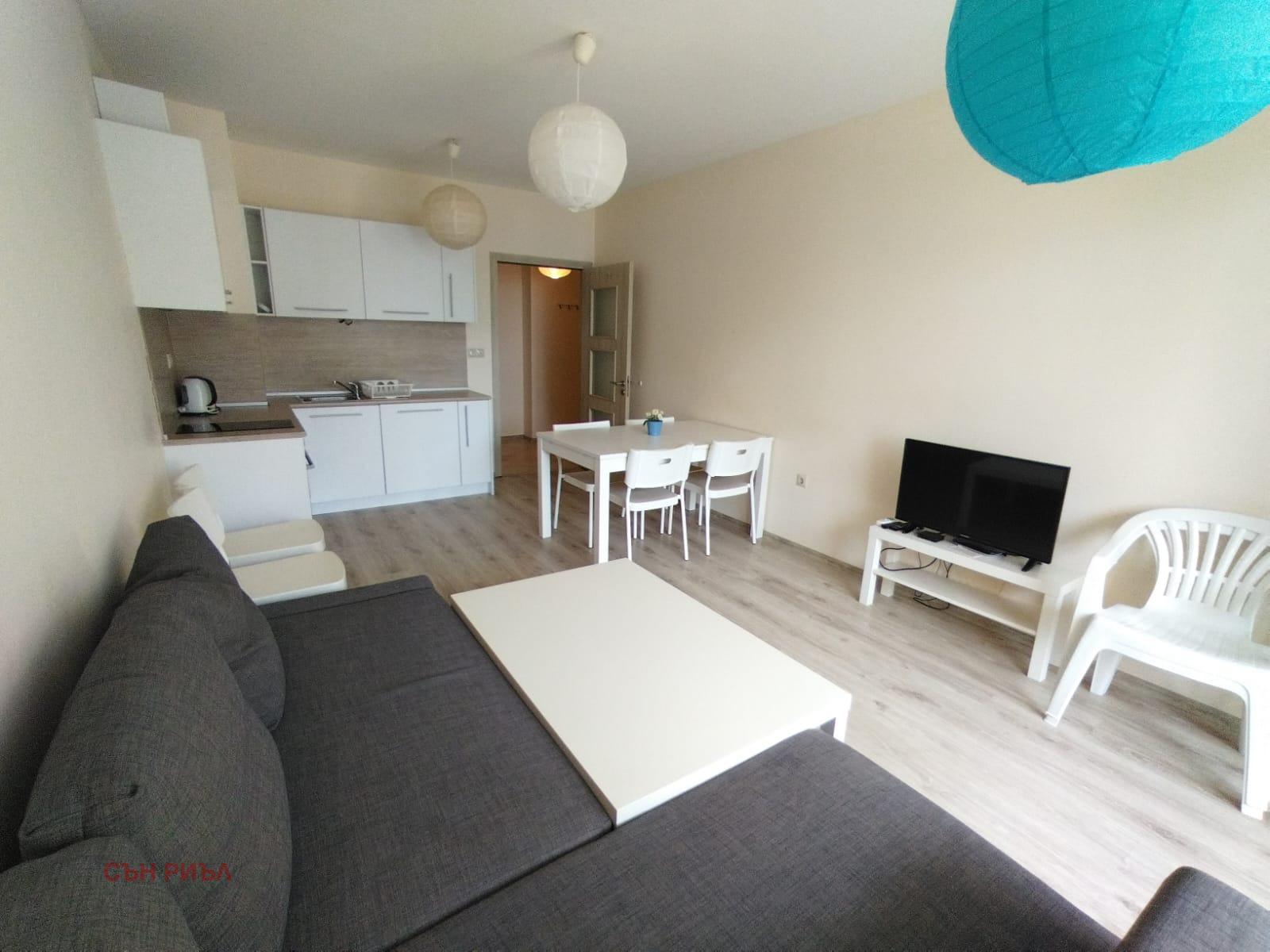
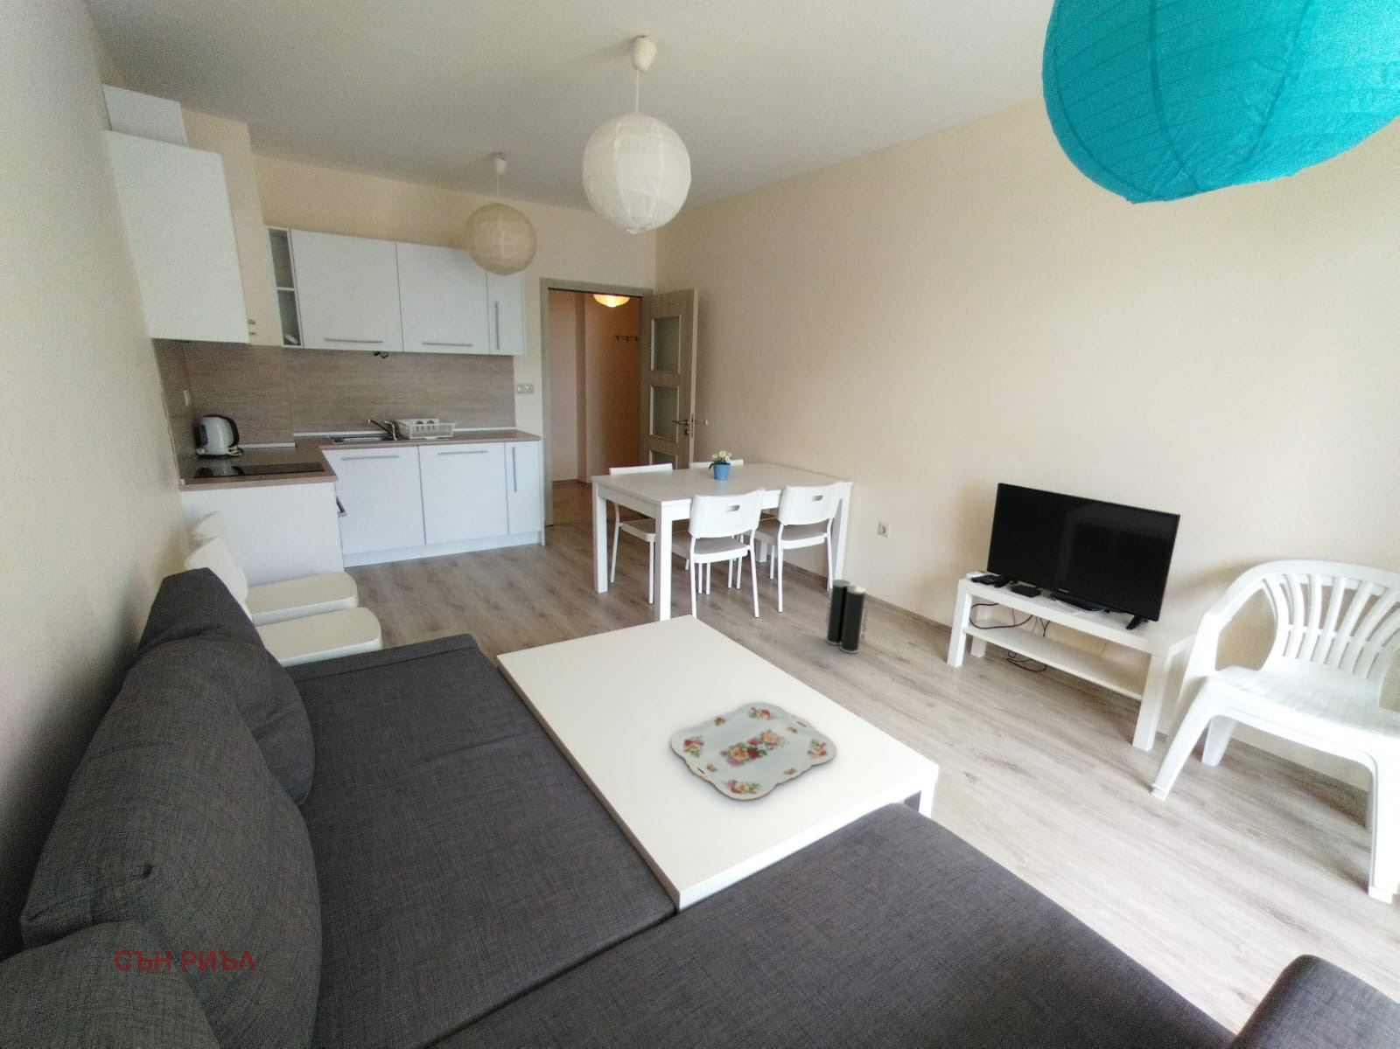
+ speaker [825,578,870,655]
+ serving tray [670,701,838,801]
